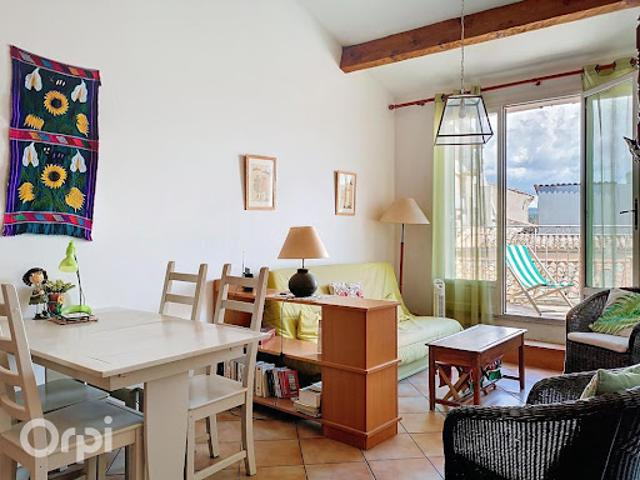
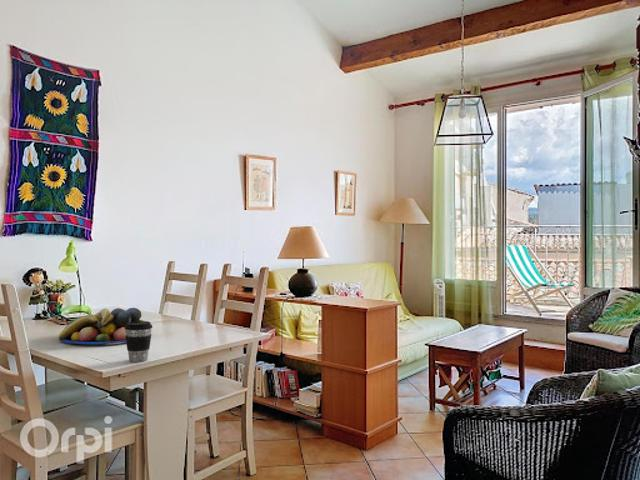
+ coffee cup [125,320,153,363]
+ fruit bowl [58,307,145,345]
